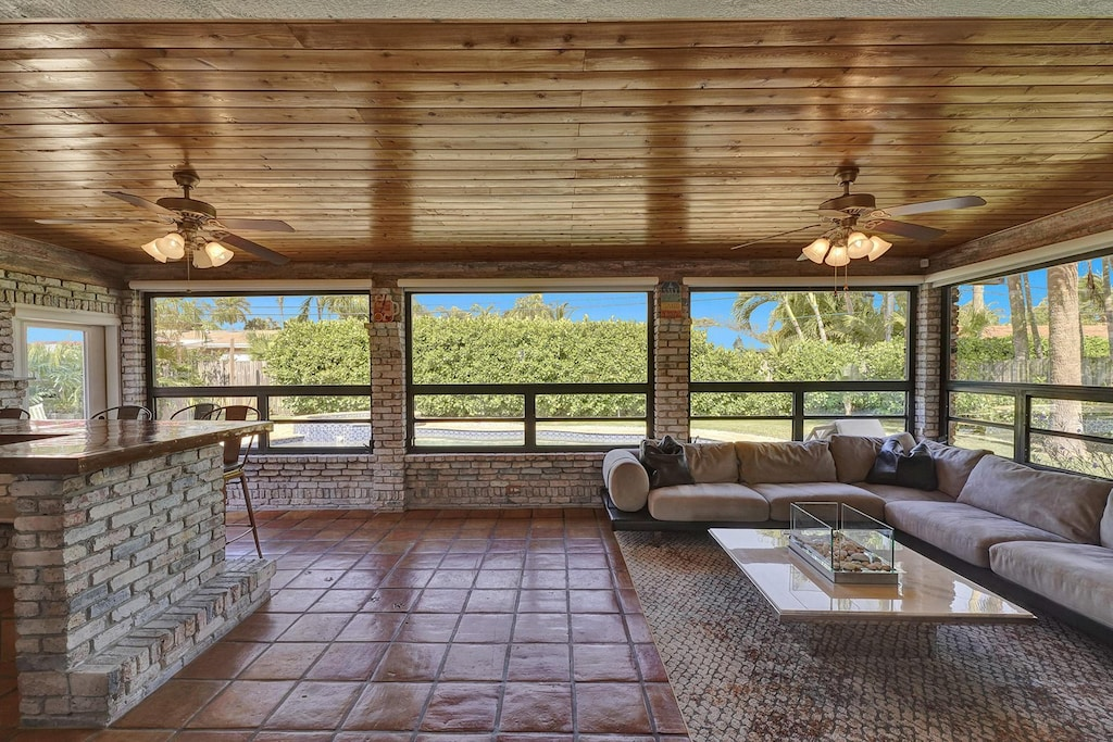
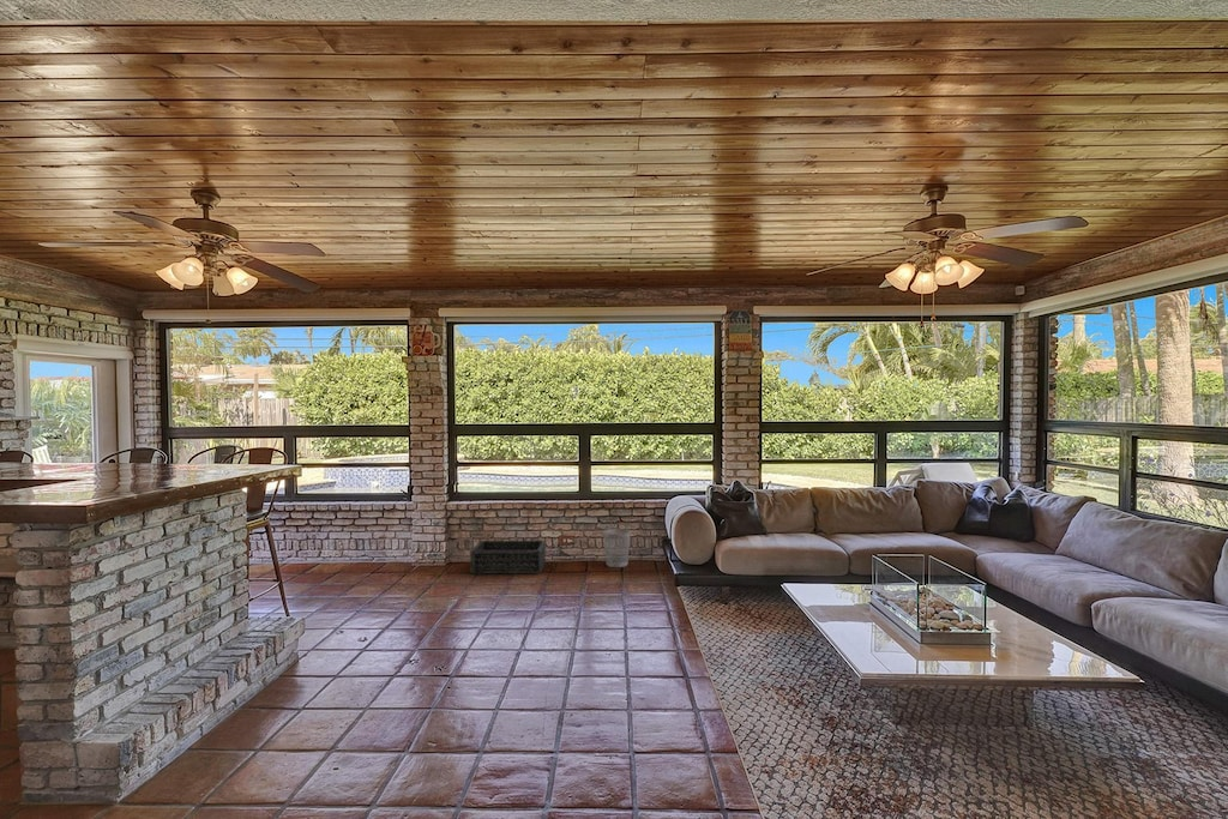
+ wastebasket [602,528,632,568]
+ basket [469,540,547,576]
